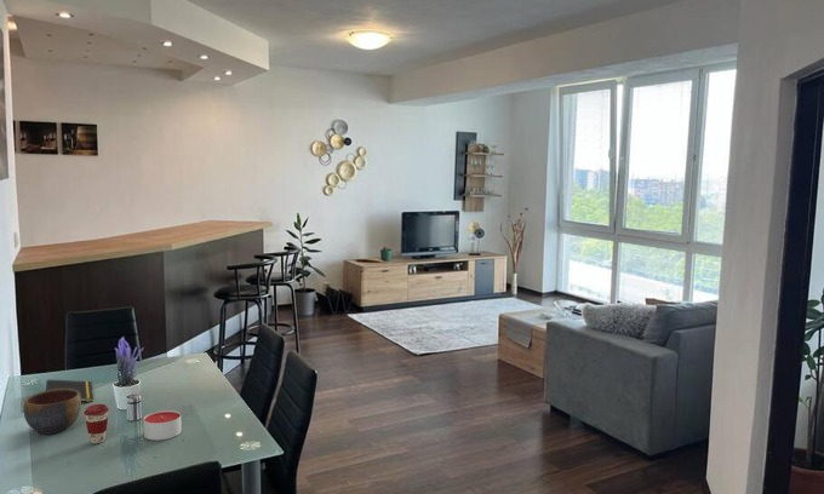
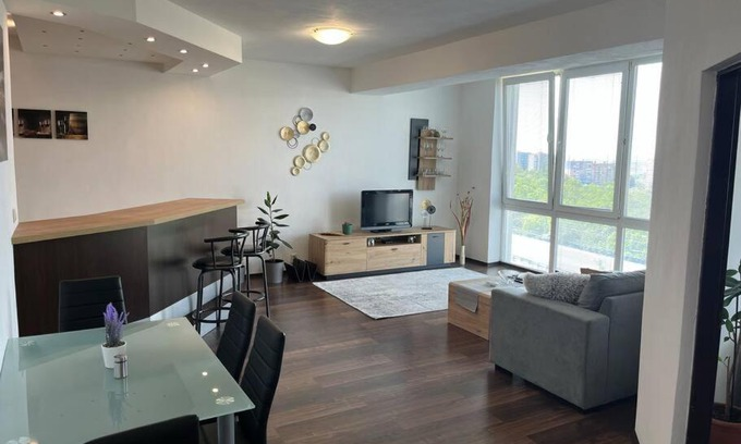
- bowl [23,389,82,436]
- candle [143,409,183,442]
- notepad [45,379,95,403]
- coffee cup [82,403,110,444]
